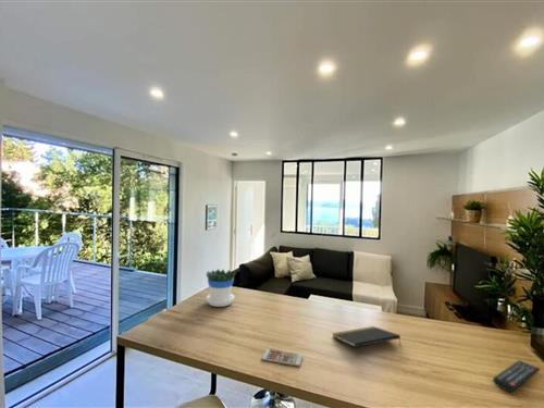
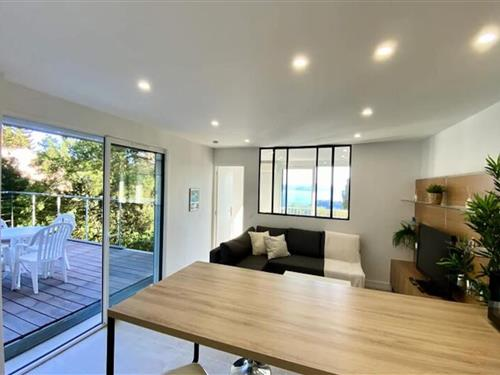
- flowerpot [206,268,237,308]
- notepad [331,325,403,348]
- remote control [492,359,542,393]
- smartphone [260,348,304,368]
